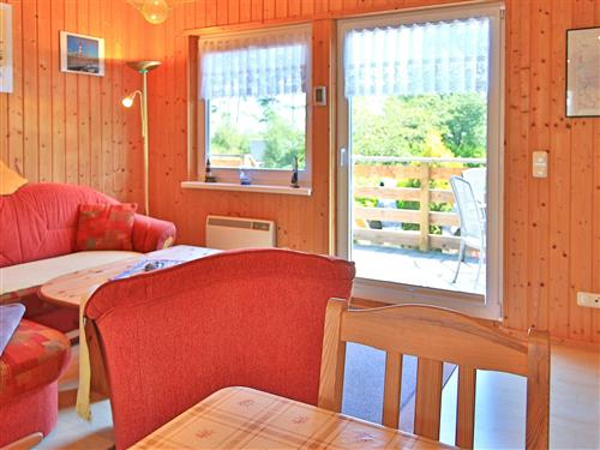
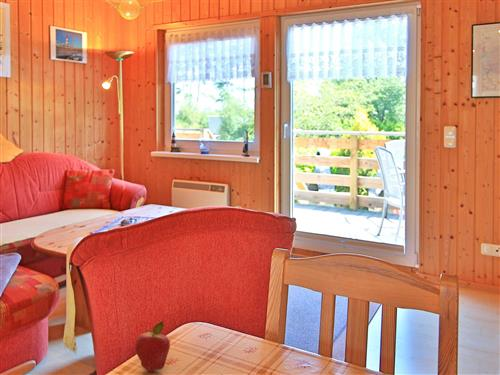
+ fruit [134,320,171,373]
